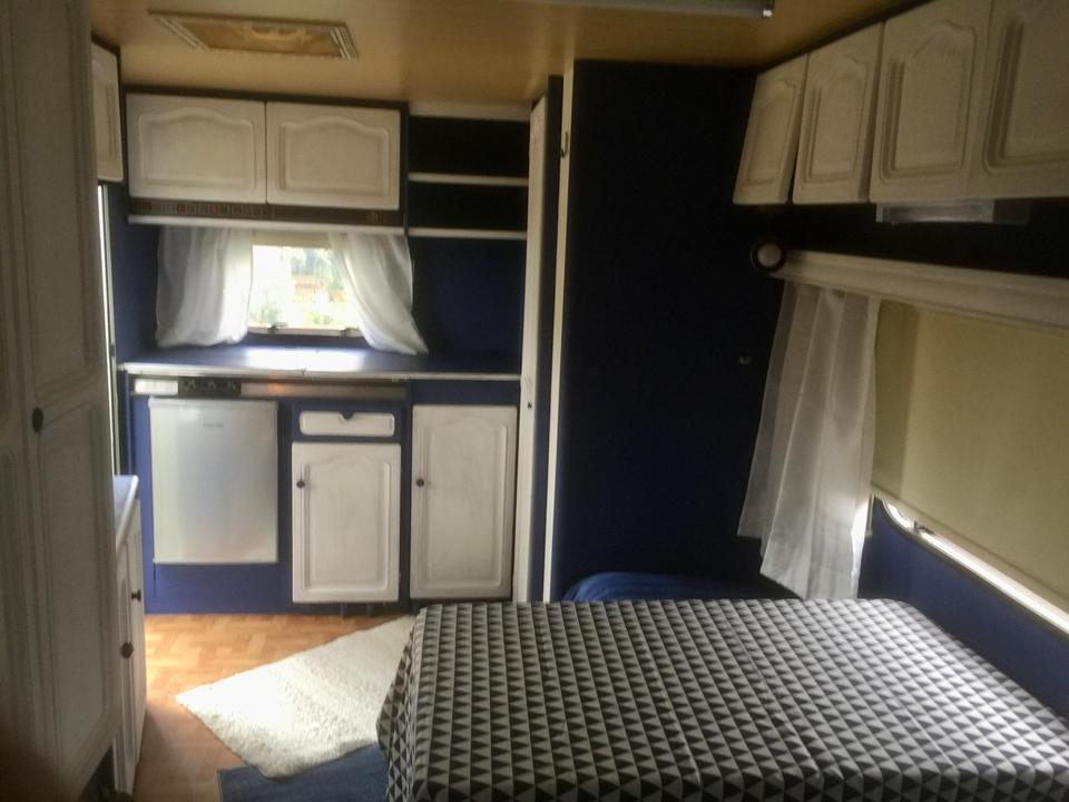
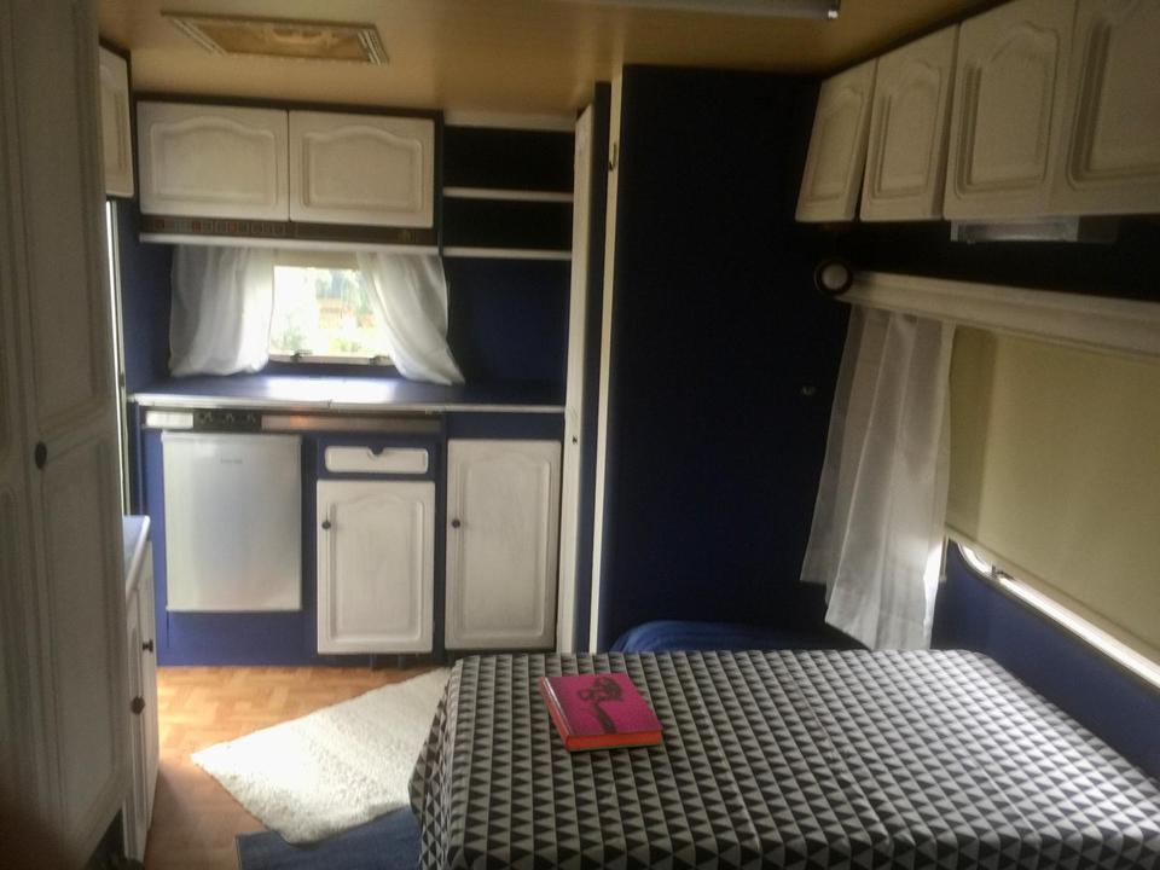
+ hardback book [538,672,665,754]
